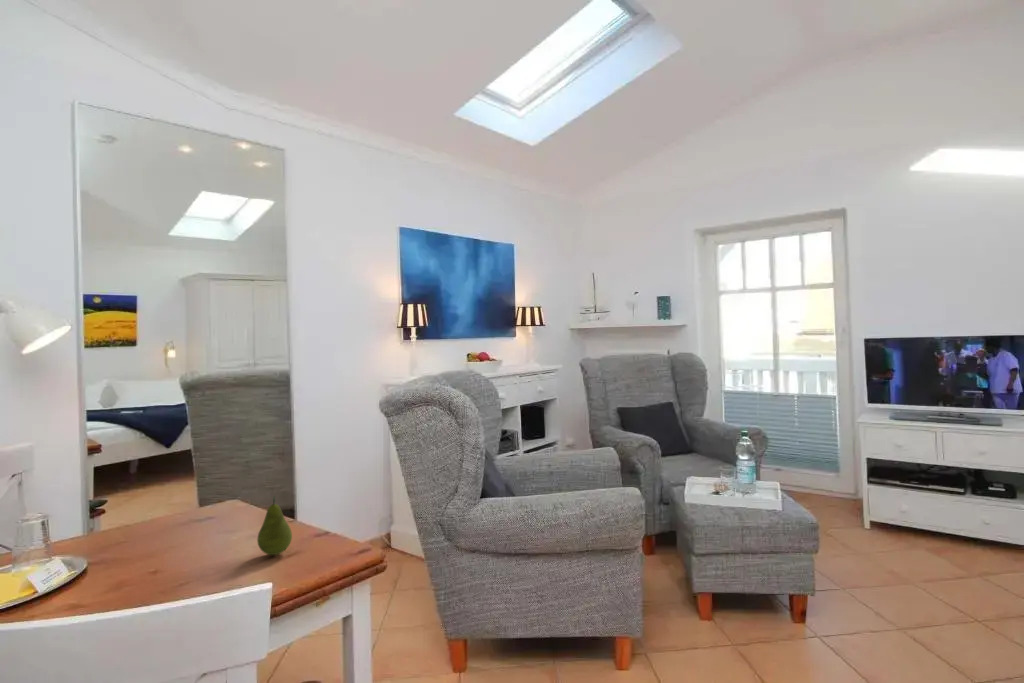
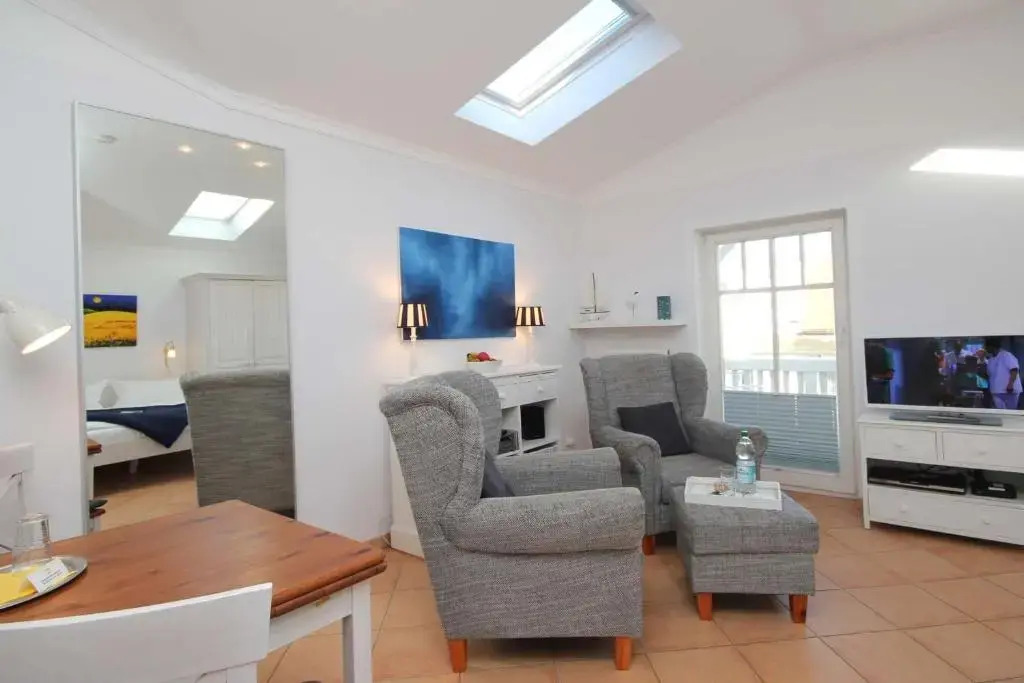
- fruit [256,494,293,556]
